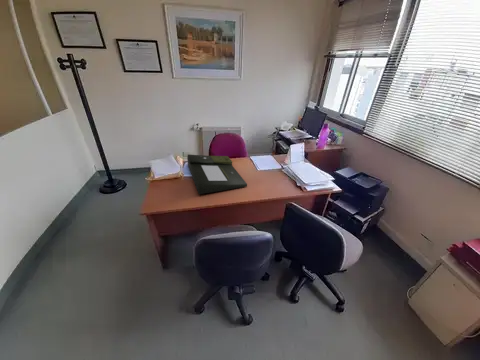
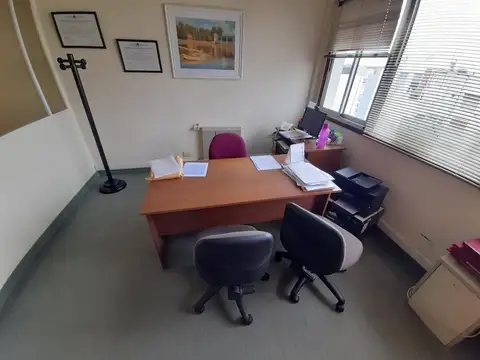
- document tray [186,154,248,195]
